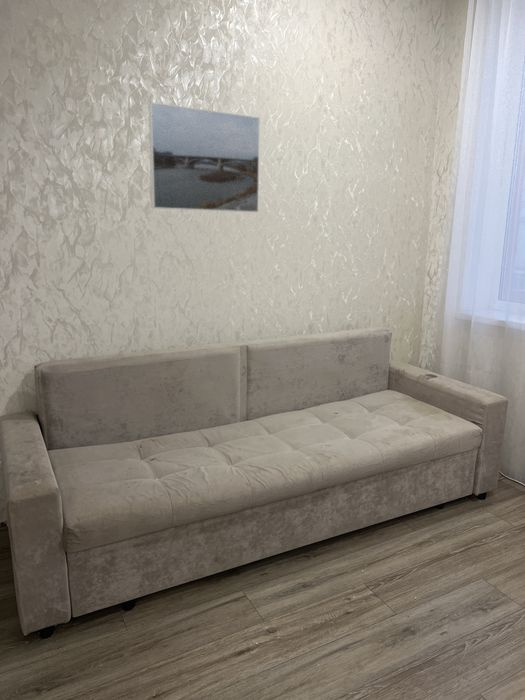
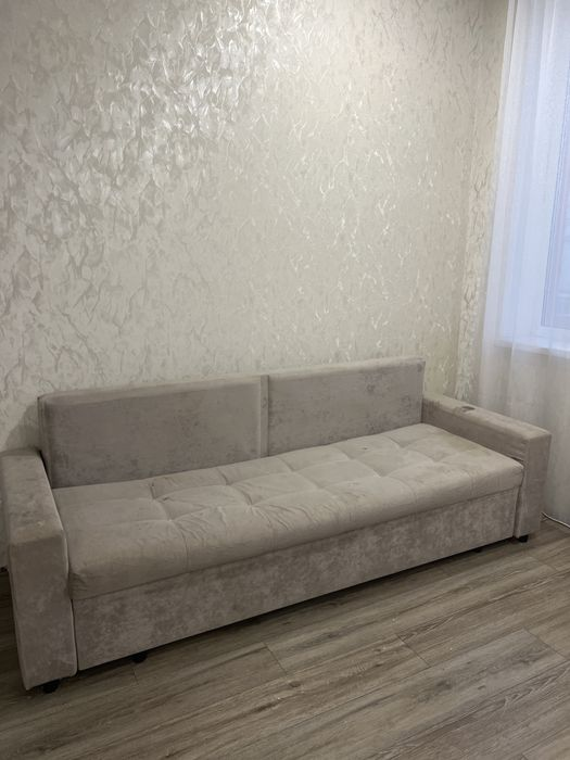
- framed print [148,101,261,213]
